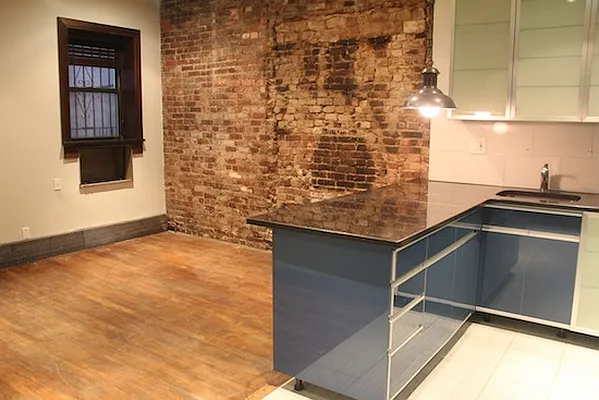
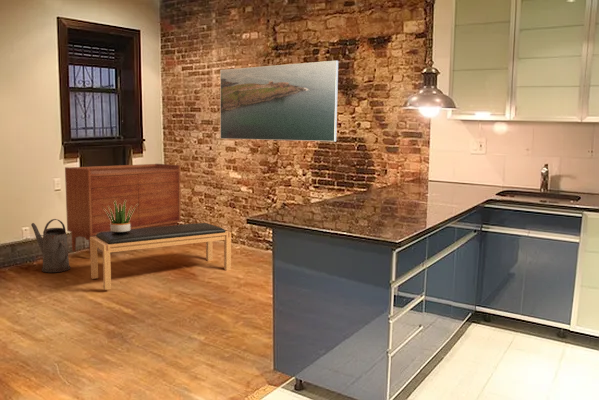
+ potted plant [104,200,138,234]
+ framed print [219,60,339,142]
+ watering can [30,218,71,273]
+ sideboard [64,163,182,257]
+ bench [89,222,232,290]
